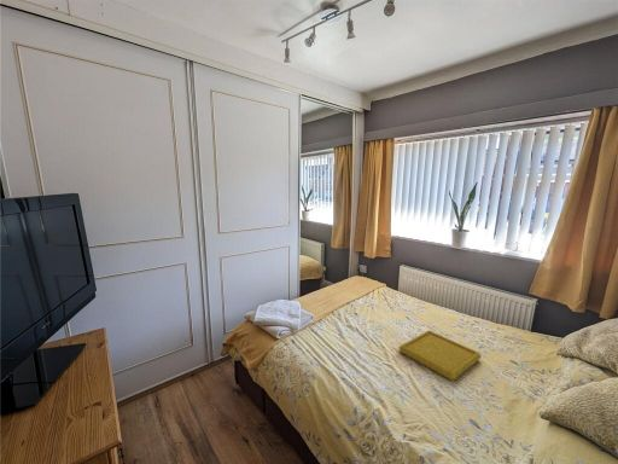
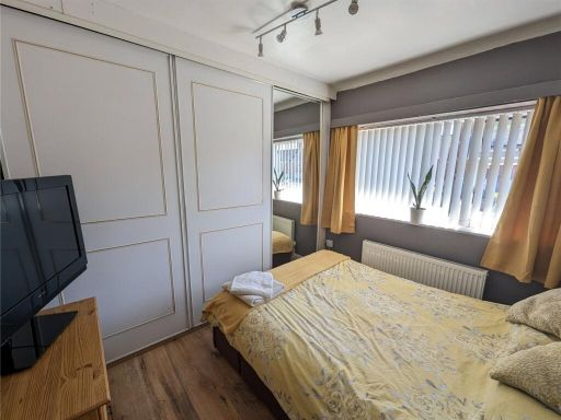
- serving tray [398,329,483,382]
